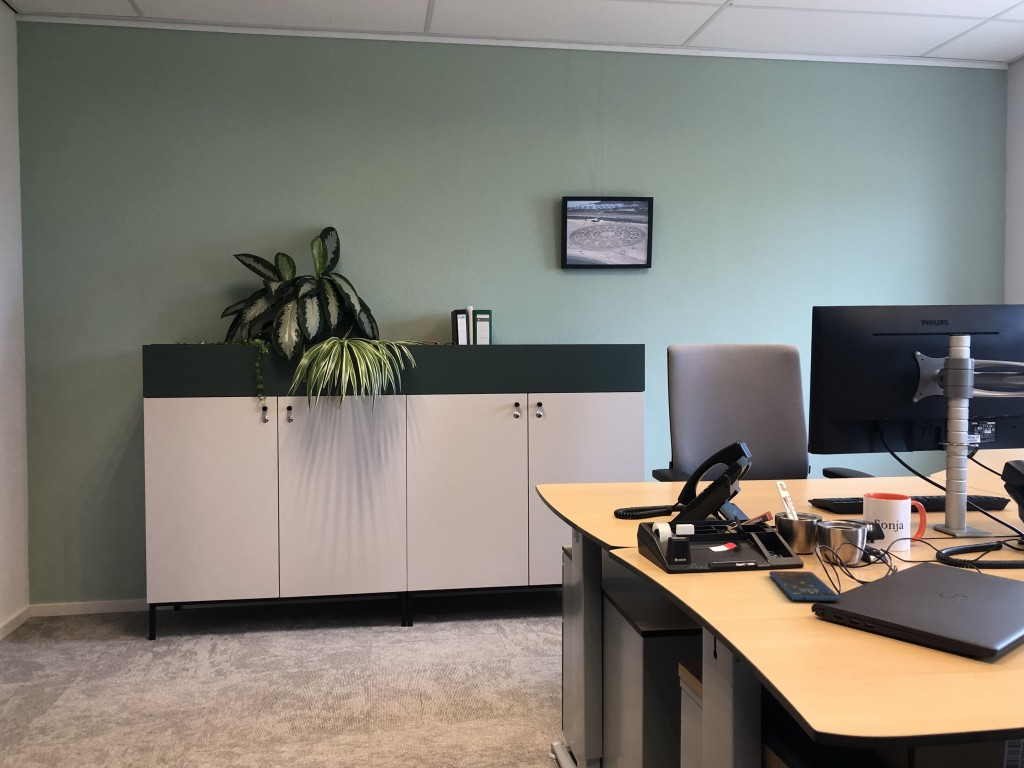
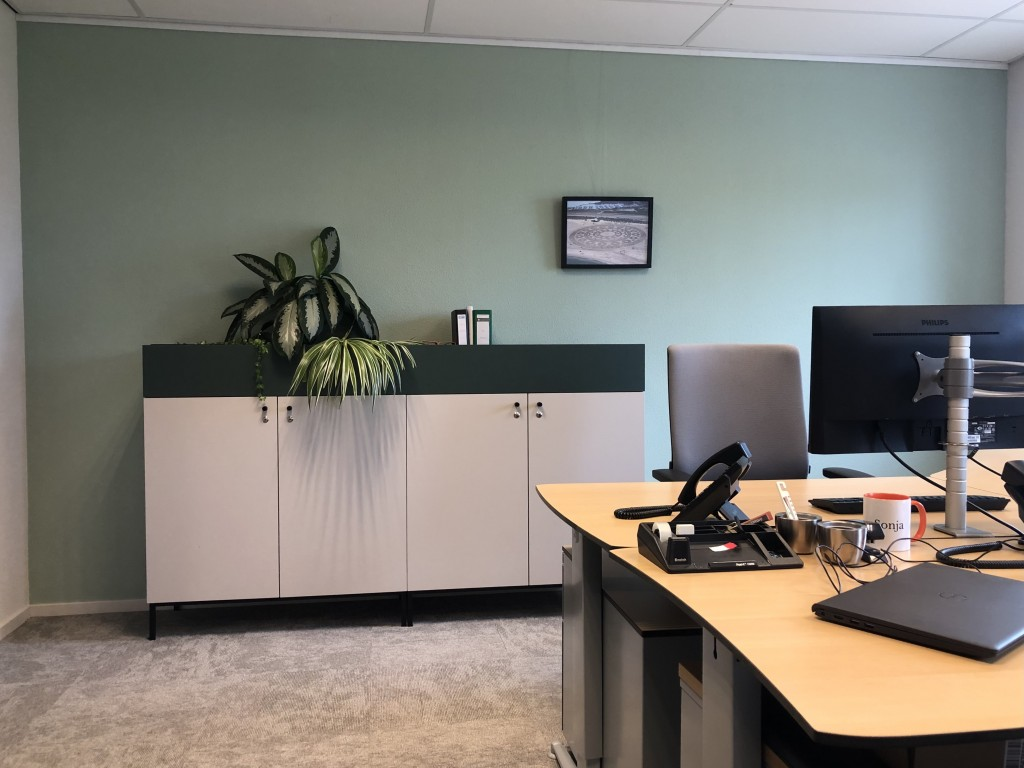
- smartphone [768,570,841,602]
